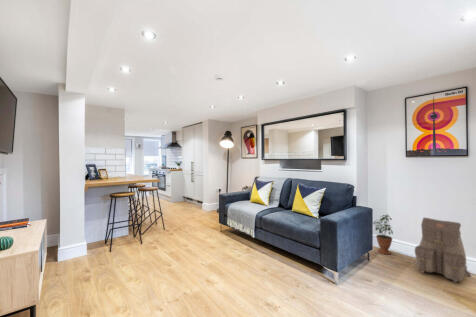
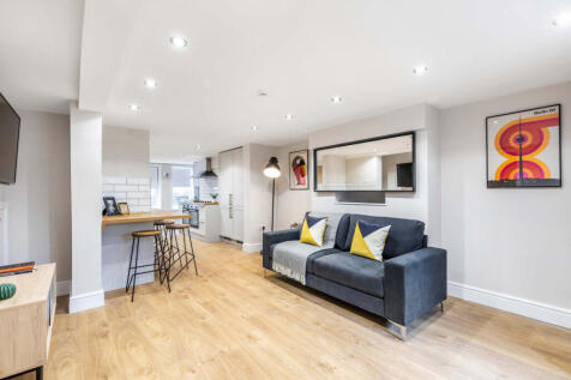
- backpack [414,217,472,284]
- potted plant [372,213,394,256]
